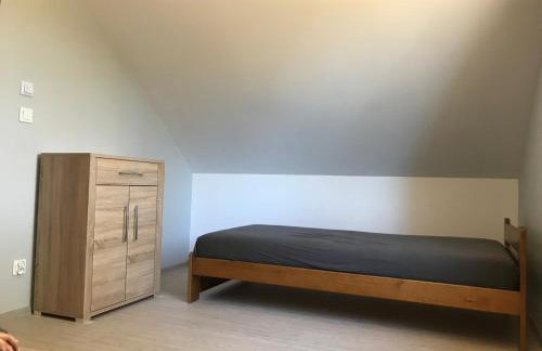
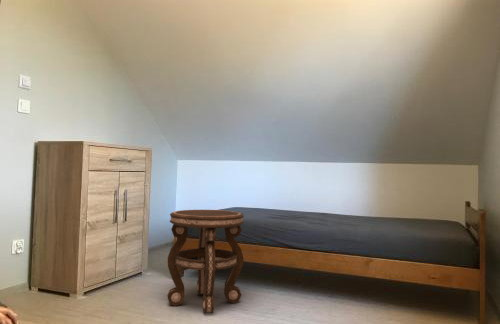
+ side table [167,209,245,314]
